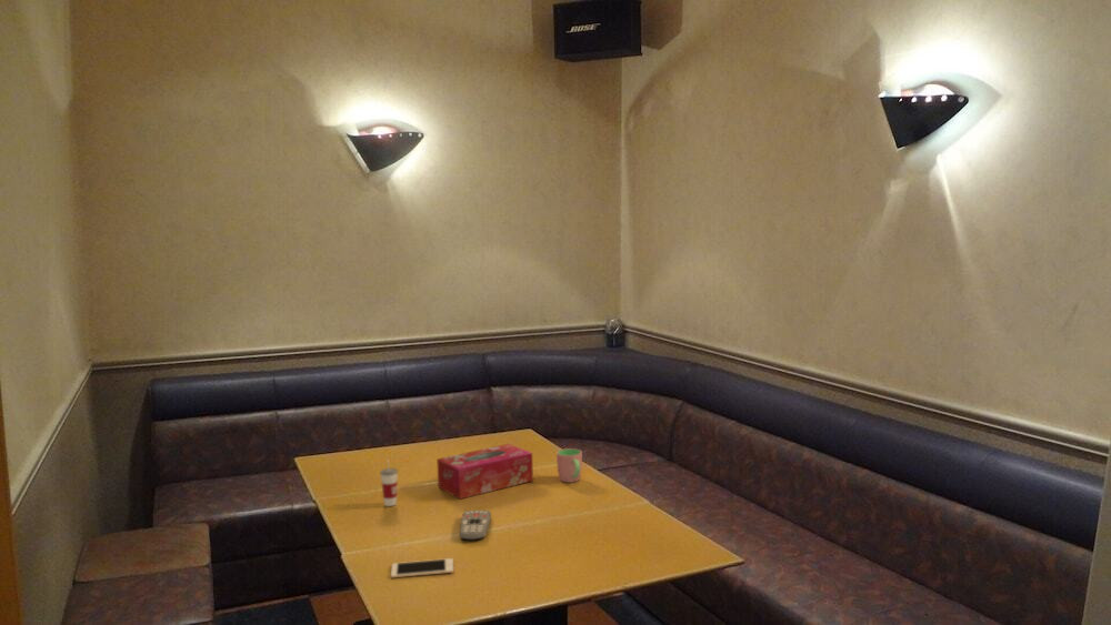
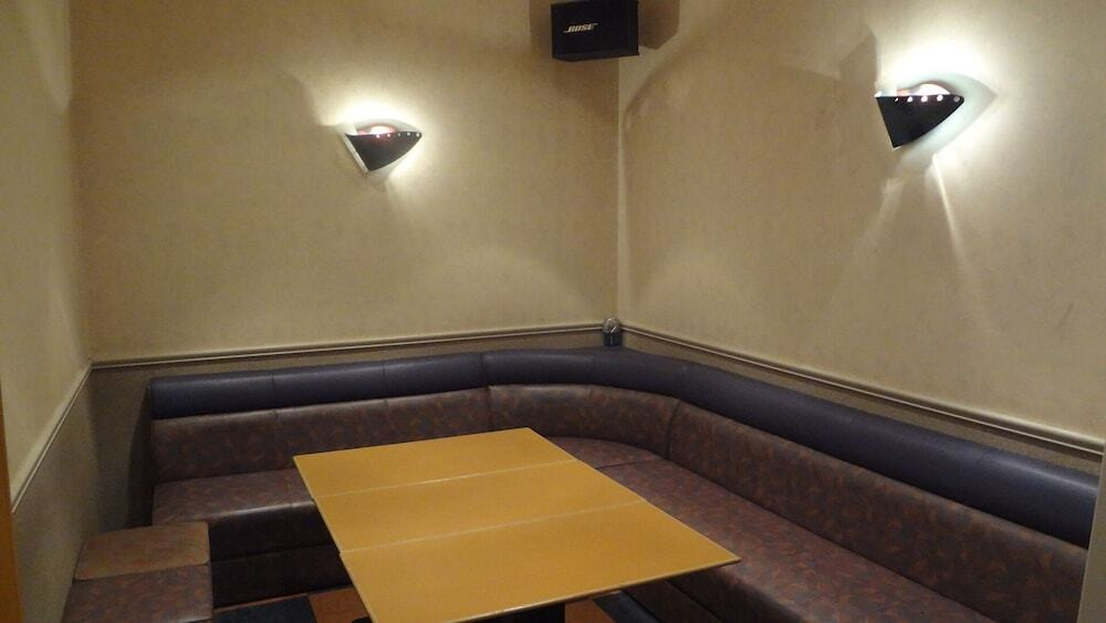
- cup [379,457,399,507]
- tissue box [436,443,534,500]
- remote control [459,510,492,542]
- cell phone [390,557,454,578]
- cup [556,447,583,484]
